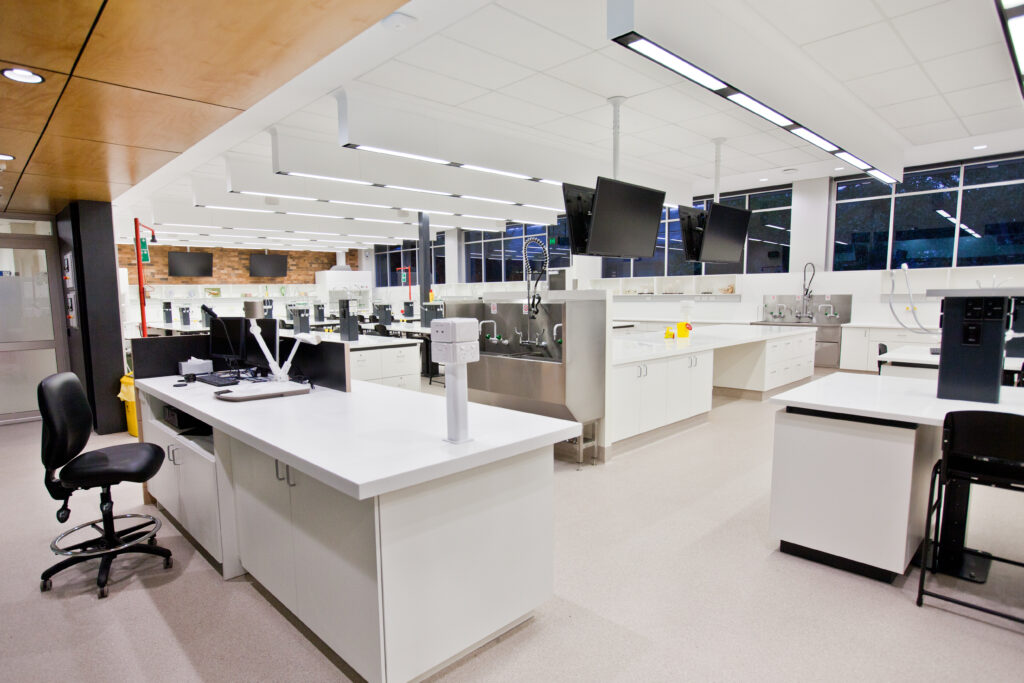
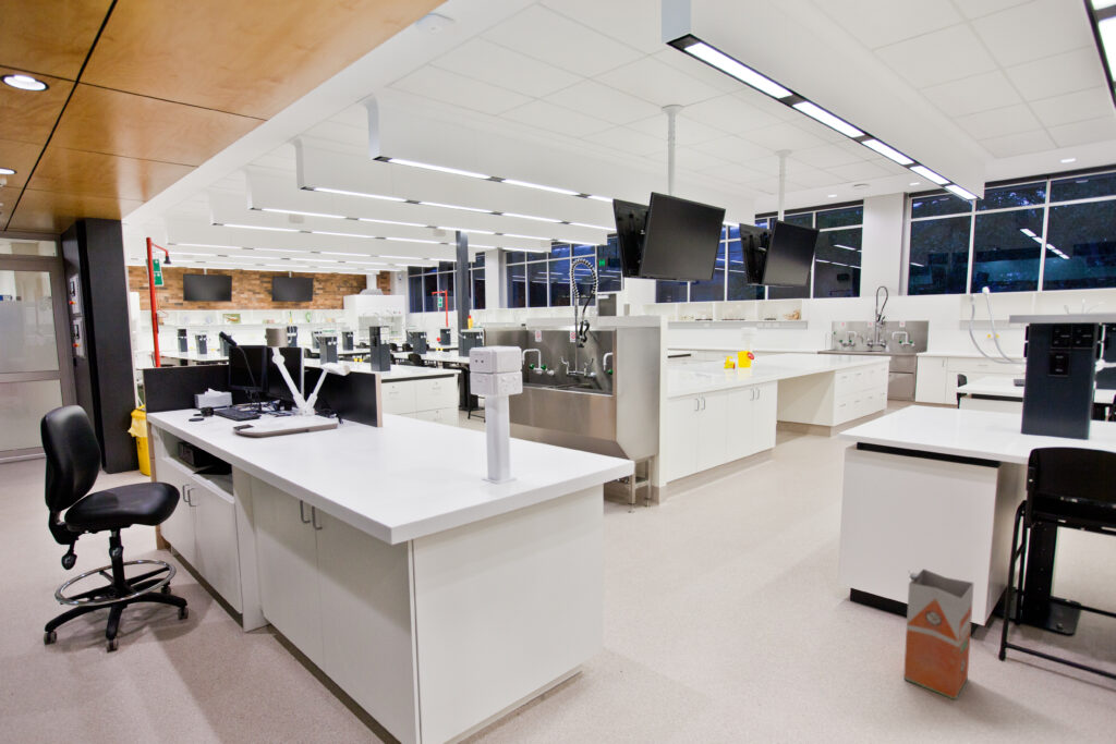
+ waste bin [902,568,975,702]
